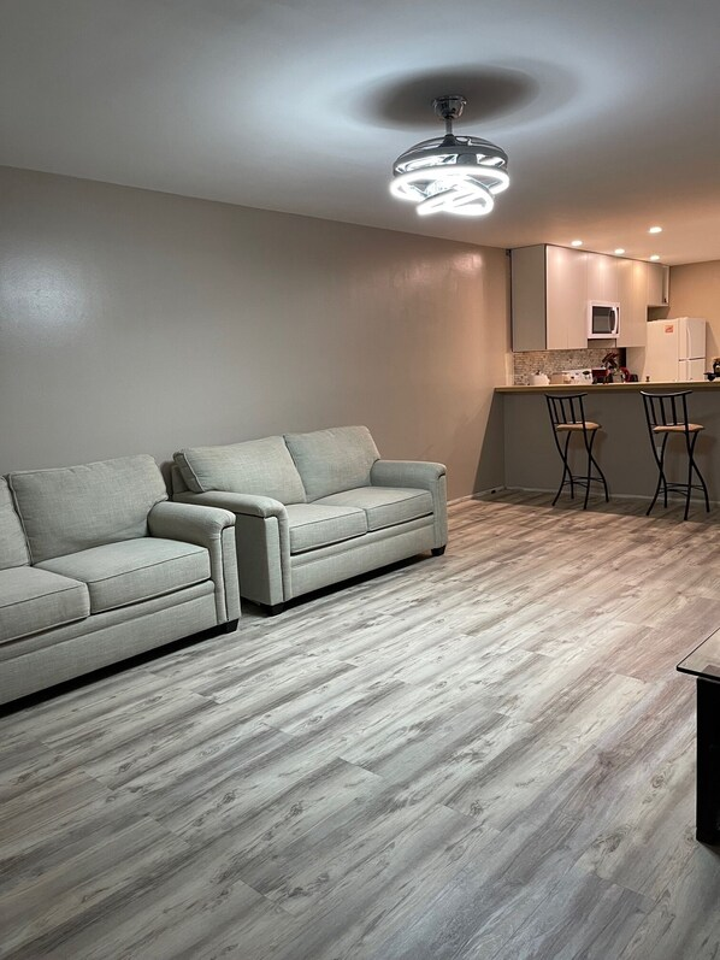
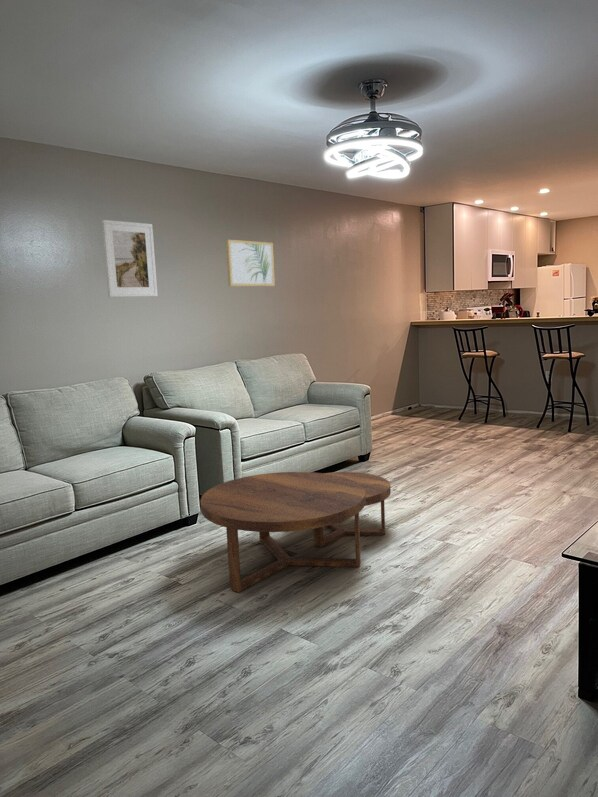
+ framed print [101,219,159,298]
+ coffee table [199,471,392,593]
+ wall art [225,239,276,287]
